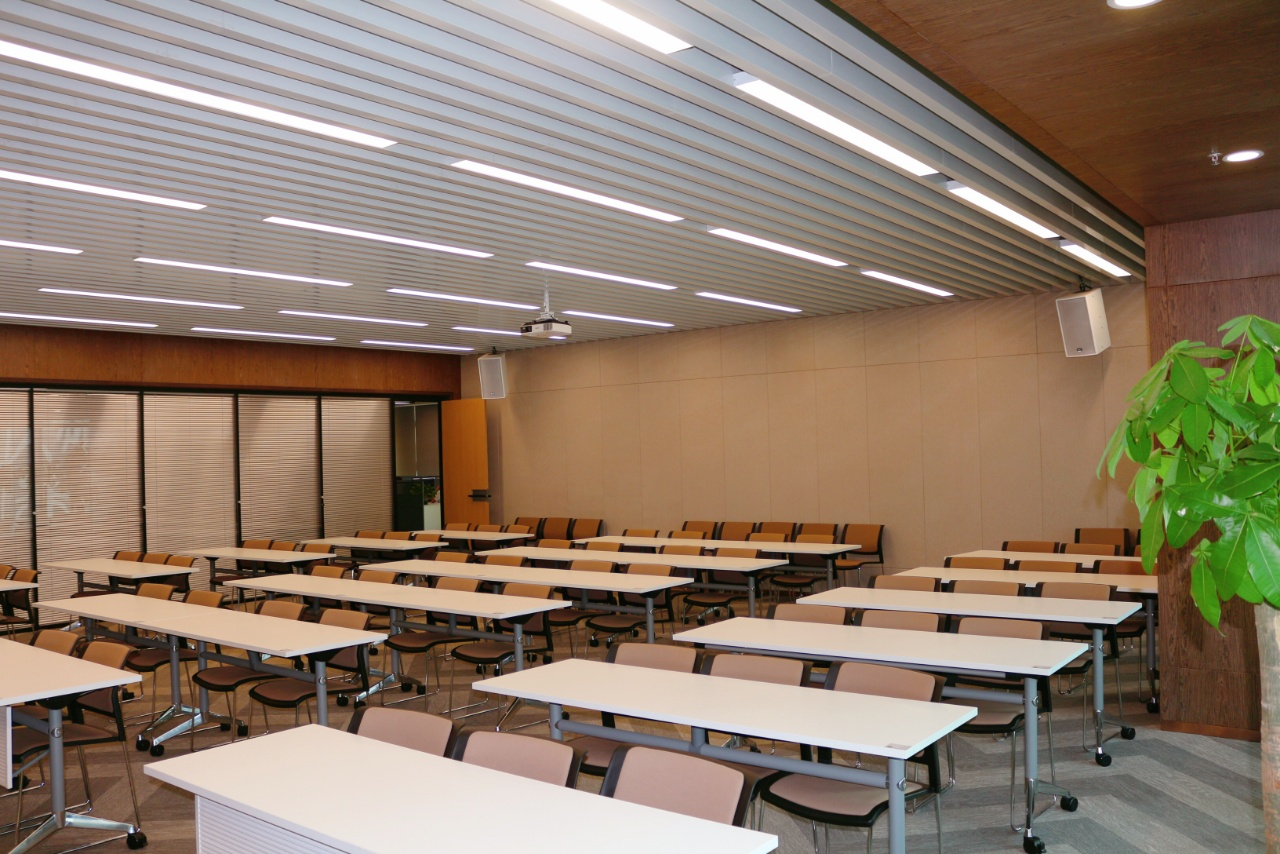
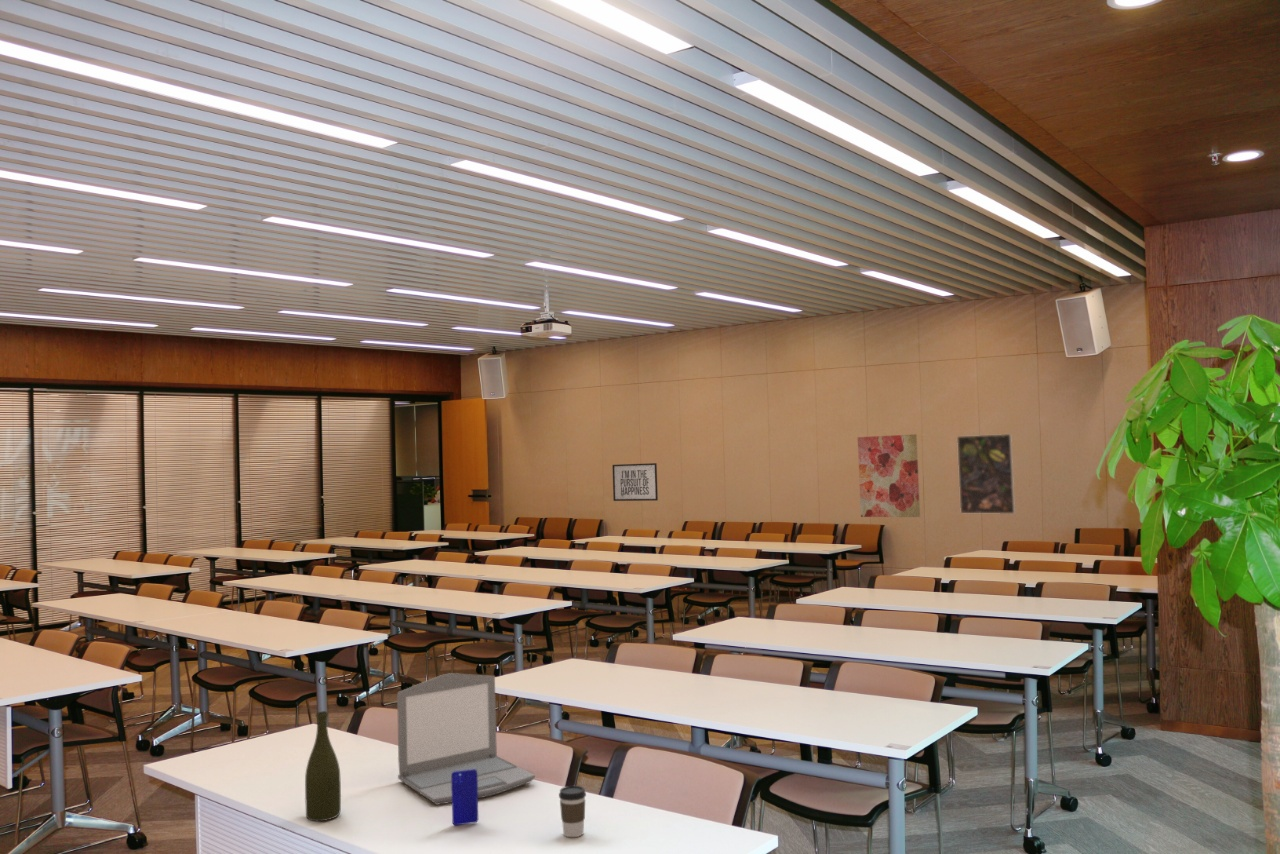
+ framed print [956,433,1016,515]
+ laptop [396,672,536,806]
+ bottle [304,710,342,822]
+ coffee cup [558,785,587,838]
+ smartphone [451,769,479,826]
+ mirror [611,462,659,502]
+ wall art [857,433,921,518]
